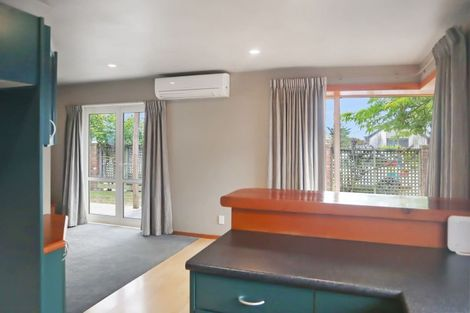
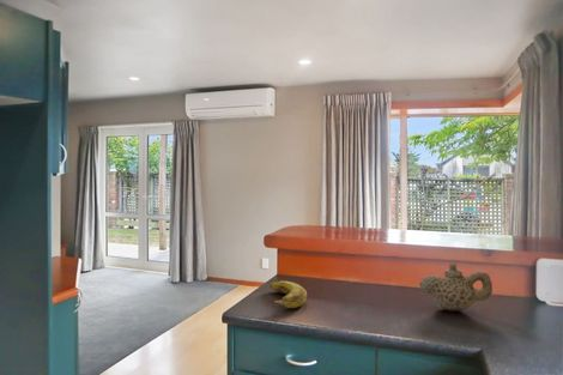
+ teapot [418,262,494,313]
+ banana [270,280,308,309]
